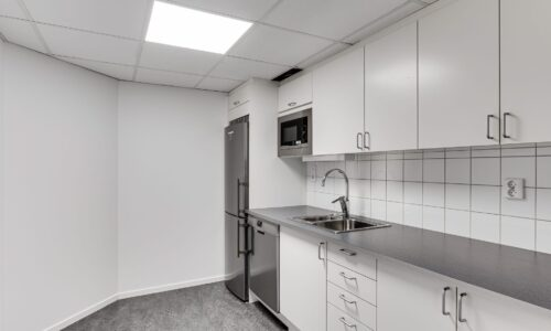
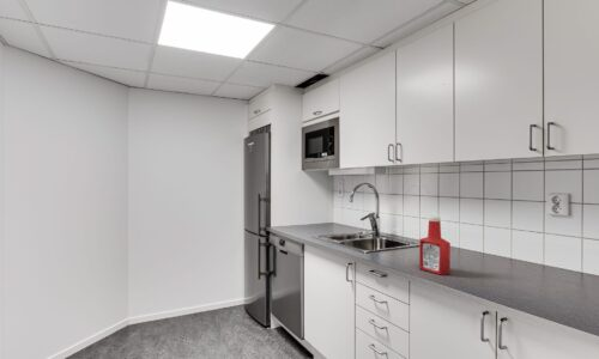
+ soap bottle [418,215,452,276]
